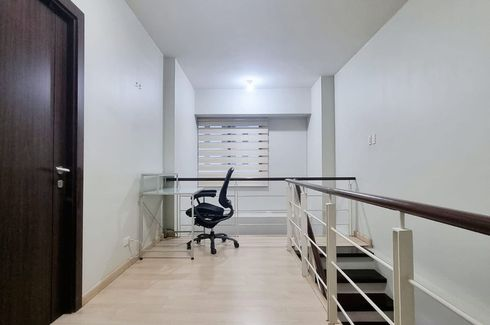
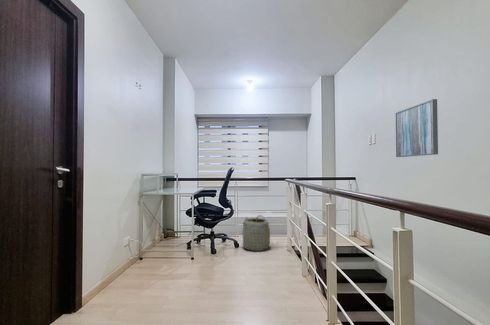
+ basket [238,214,273,252]
+ wall art [395,98,439,158]
